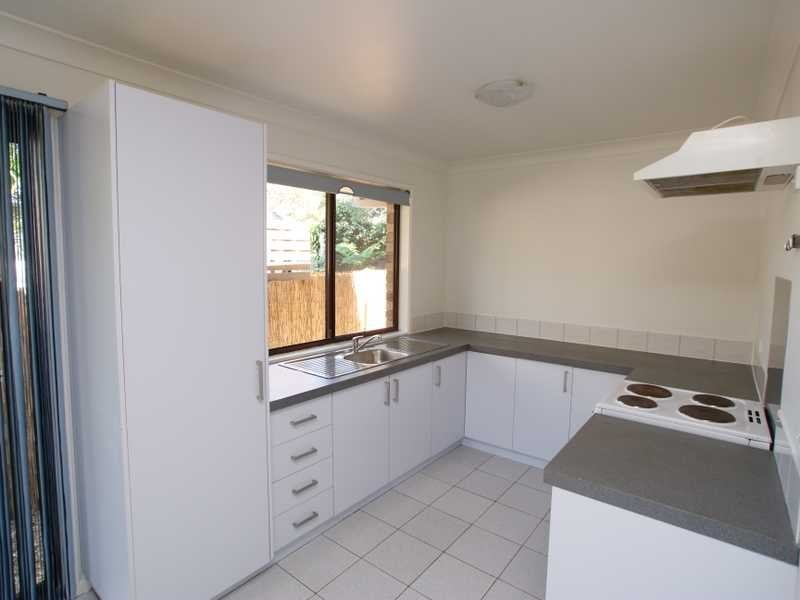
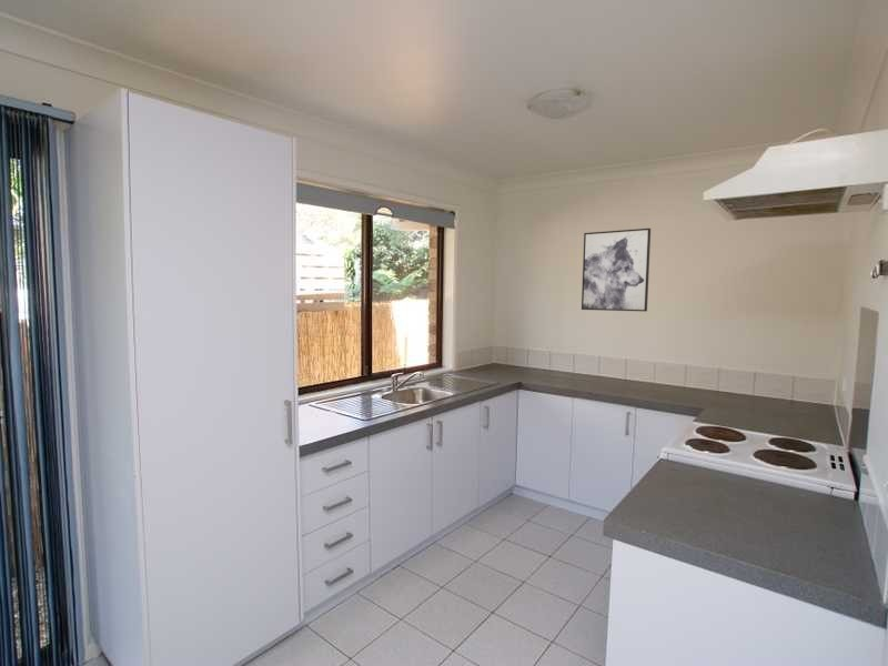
+ wall art [581,228,652,312]
